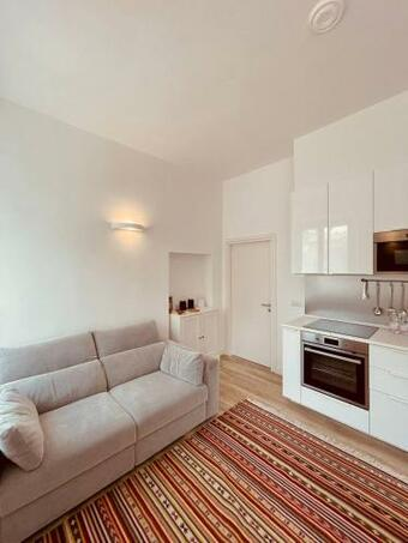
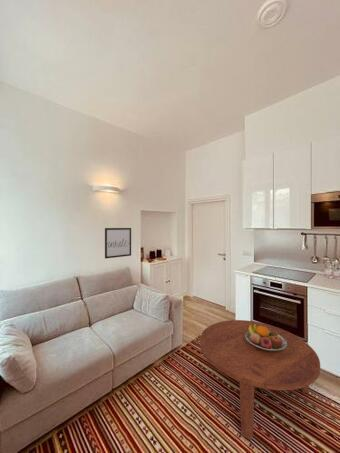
+ fruit bowl [245,324,287,351]
+ coffee table [199,319,321,441]
+ wall art [104,227,132,259]
